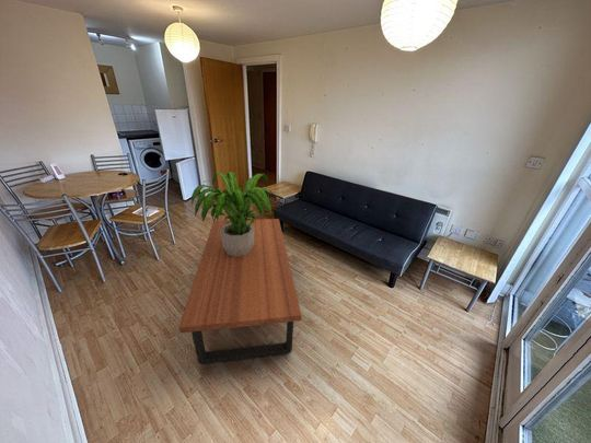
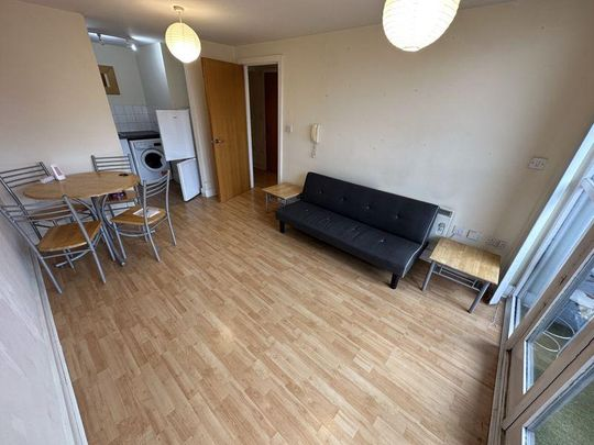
- coffee table [177,218,302,365]
- potted plant [190,171,277,257]
